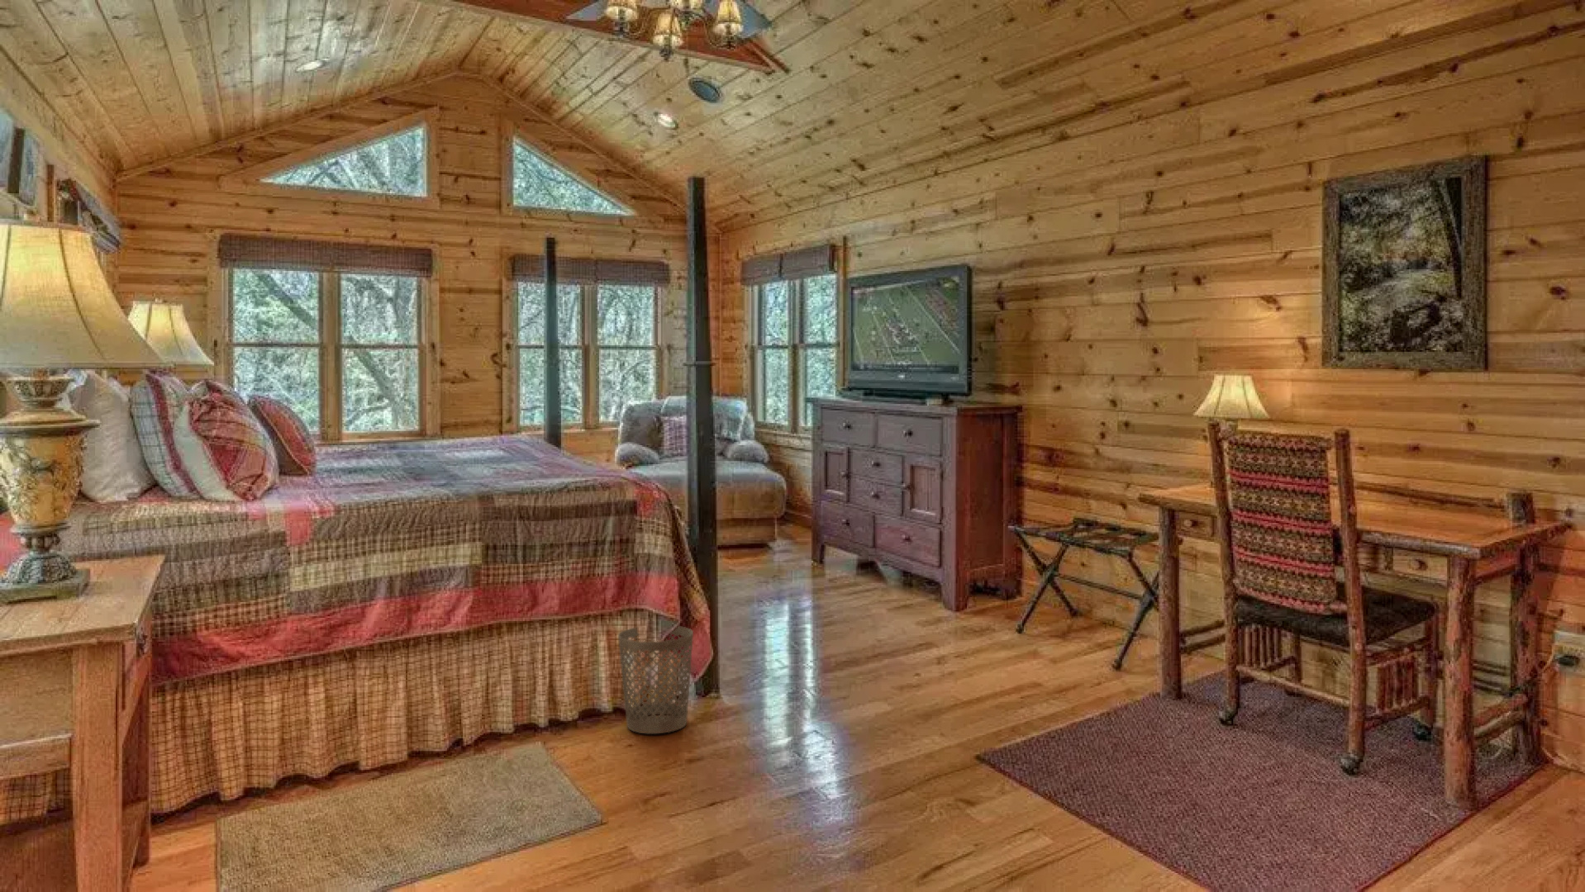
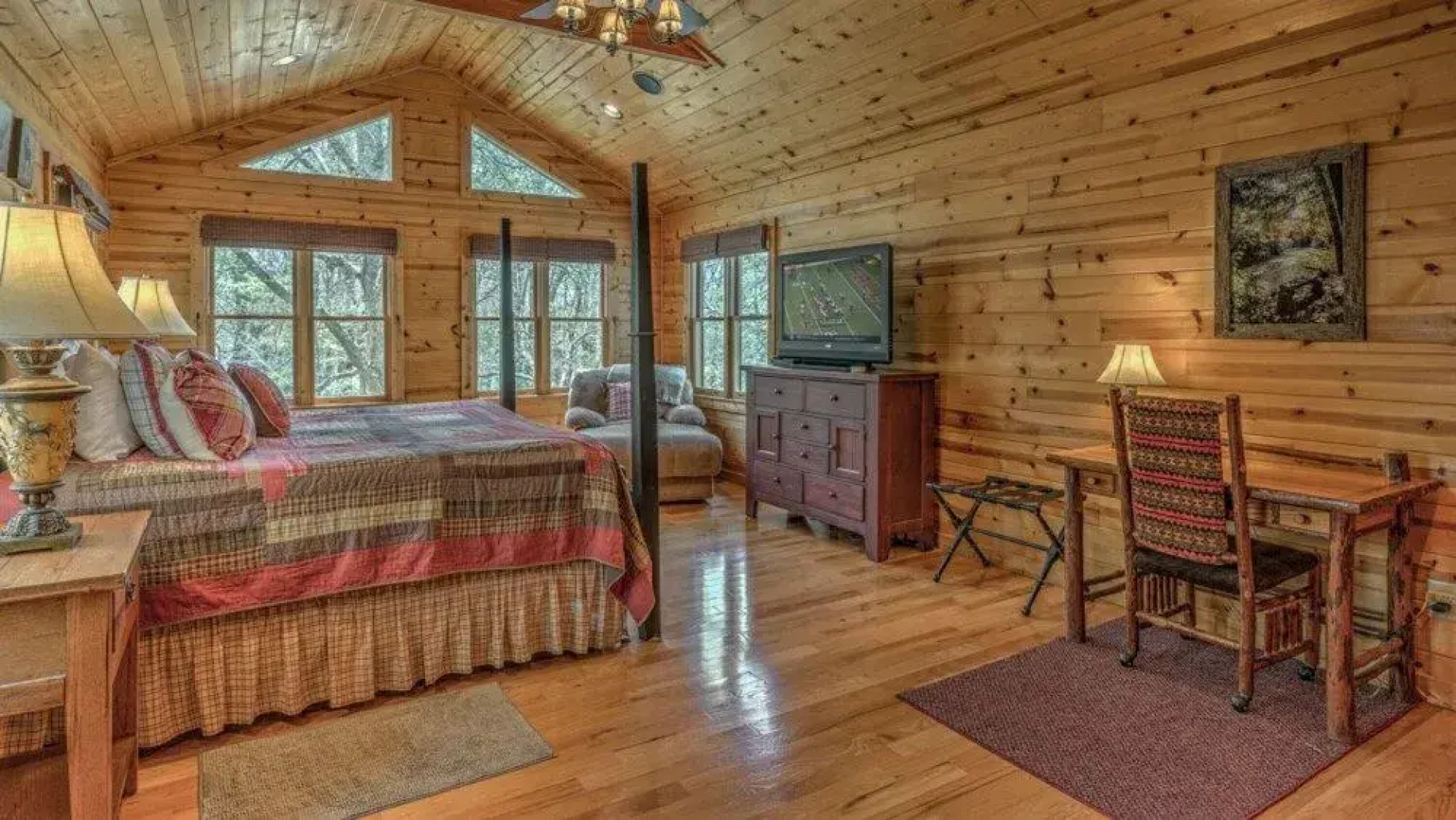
- wastebasket [617,625,695,734]
